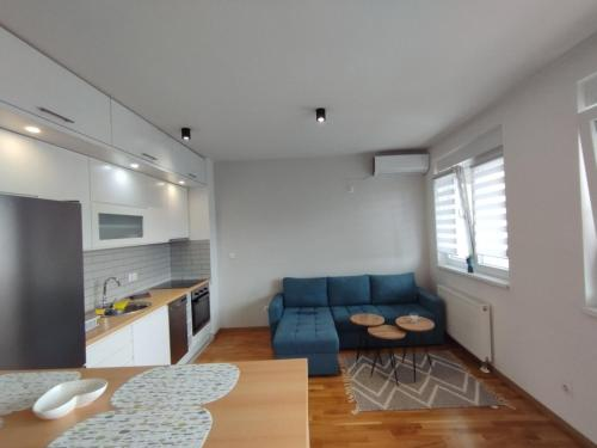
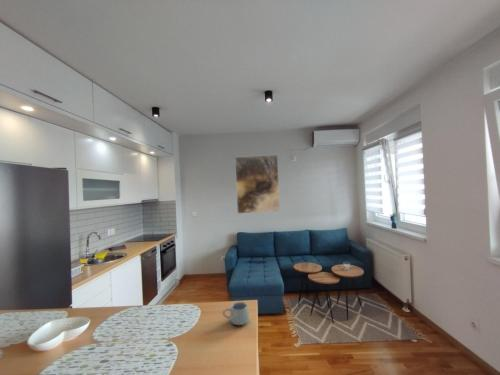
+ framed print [234,154,281,215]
+ mug [222,301,251,326]
